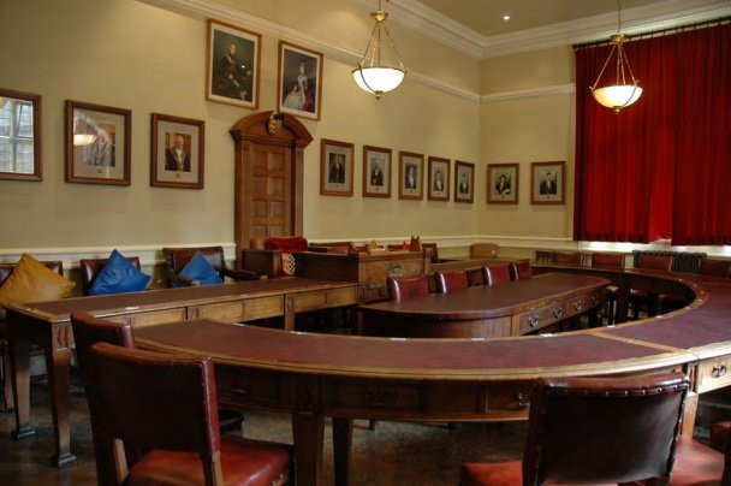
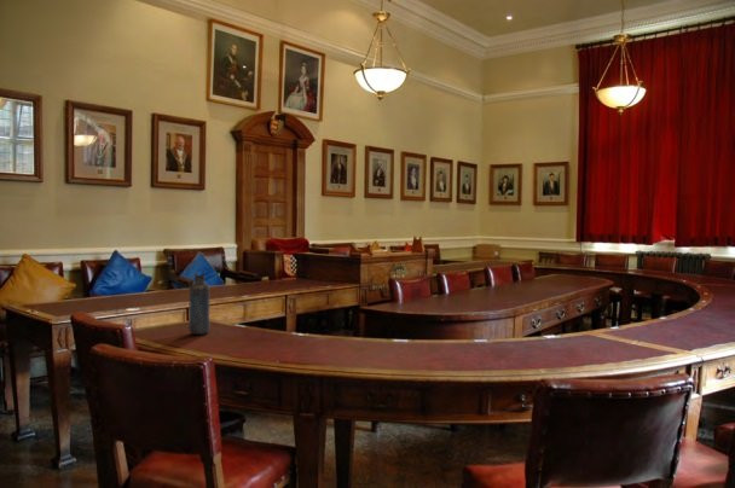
+ water bottle [187,268,210,336]
